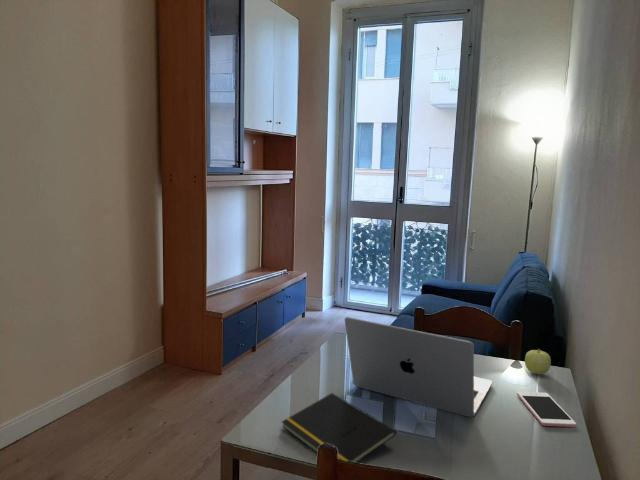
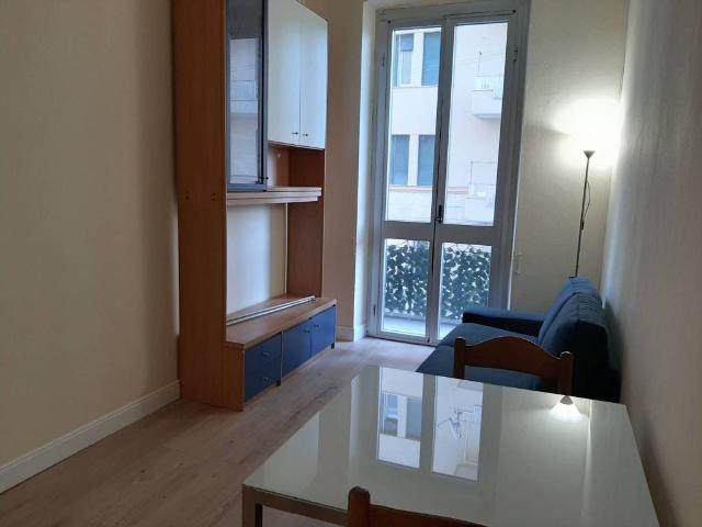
- laptop [344,316,493,418]
- cell phone [516,391,577,428]
- fruit [524,348,552,375]
- notepad [281,392,397,464]
